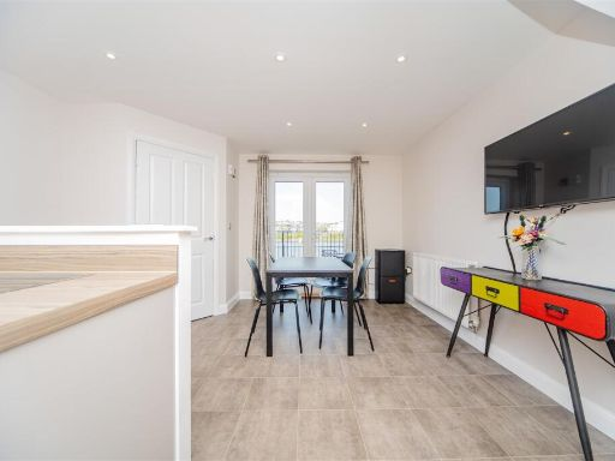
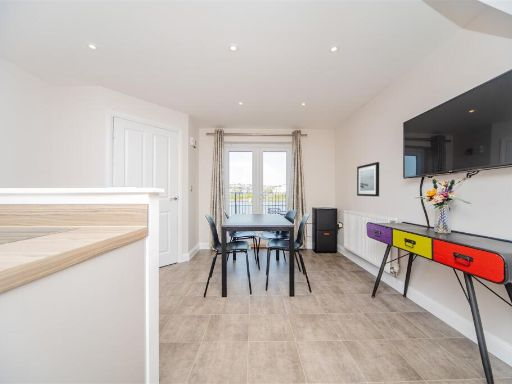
+ wall art [356,161,380,198]
